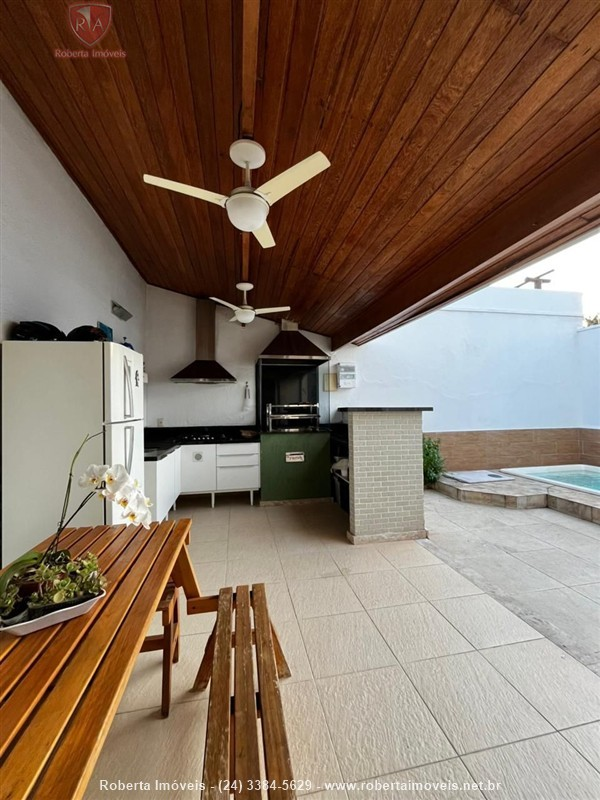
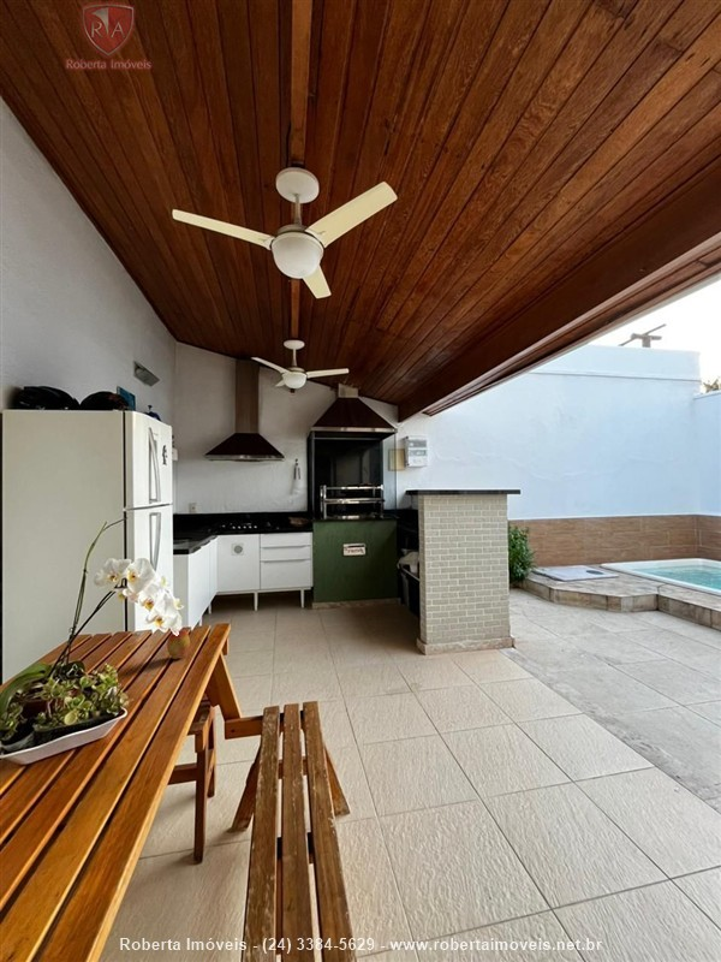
+ apple [166,630,191,660]
